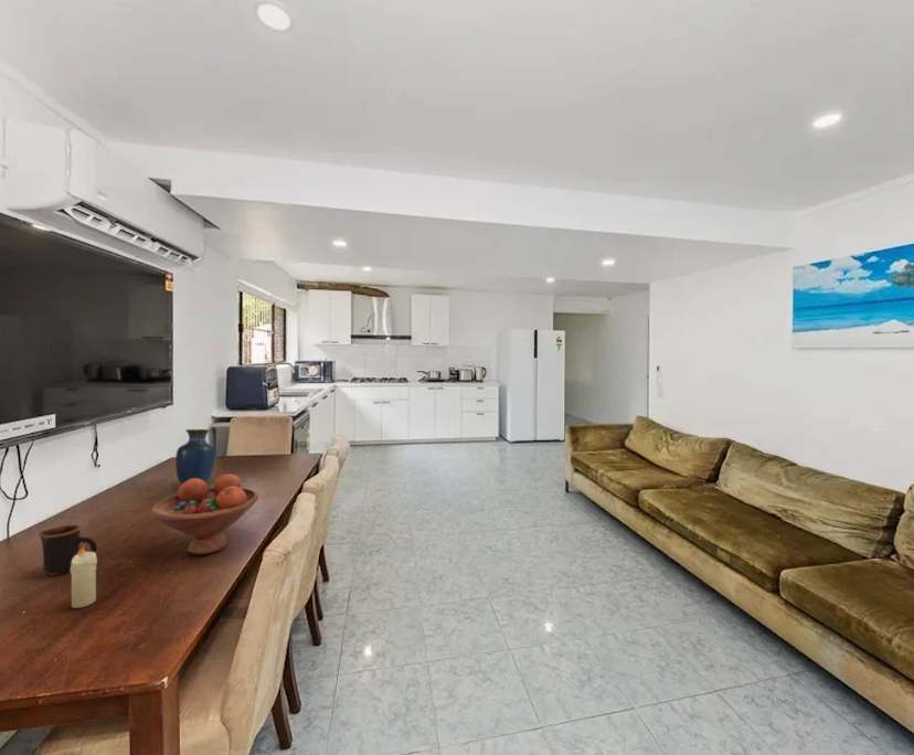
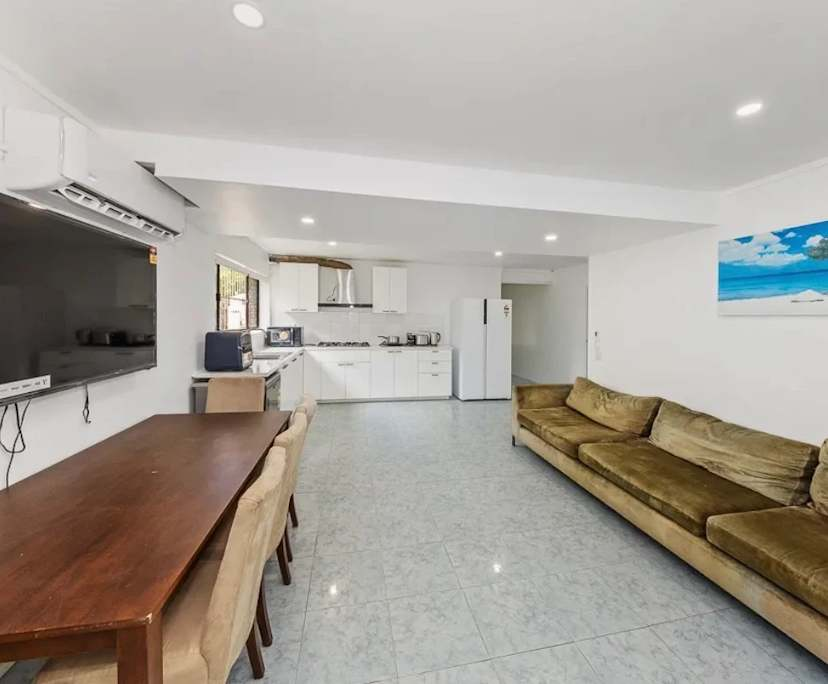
- vase [174,428,216,485]
- candle [70,544,98,609]
- mug [38,524,98,576]
- fruit bowl [150,474,259,556]
